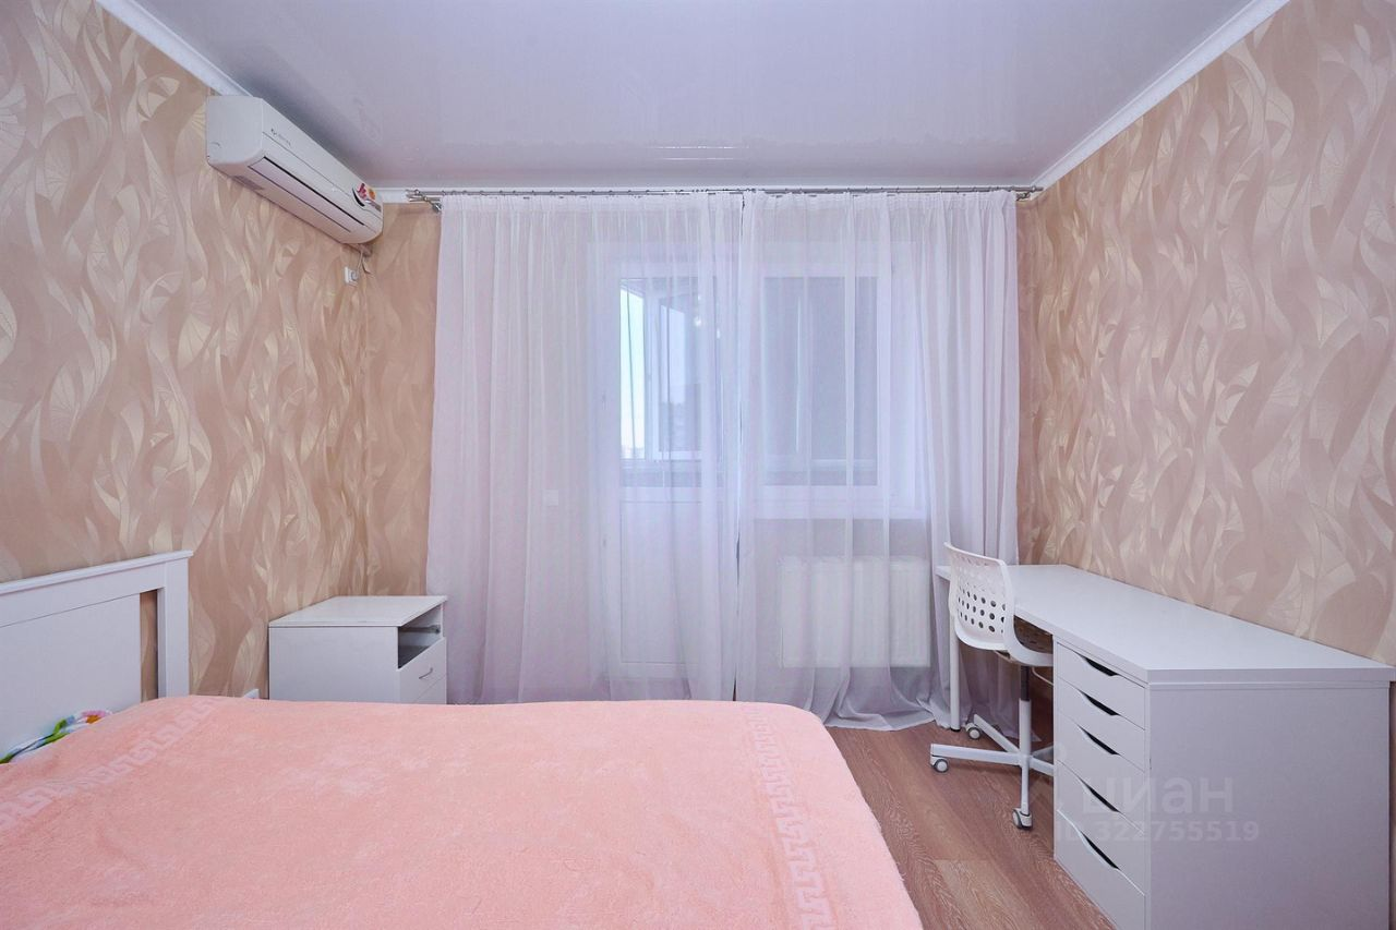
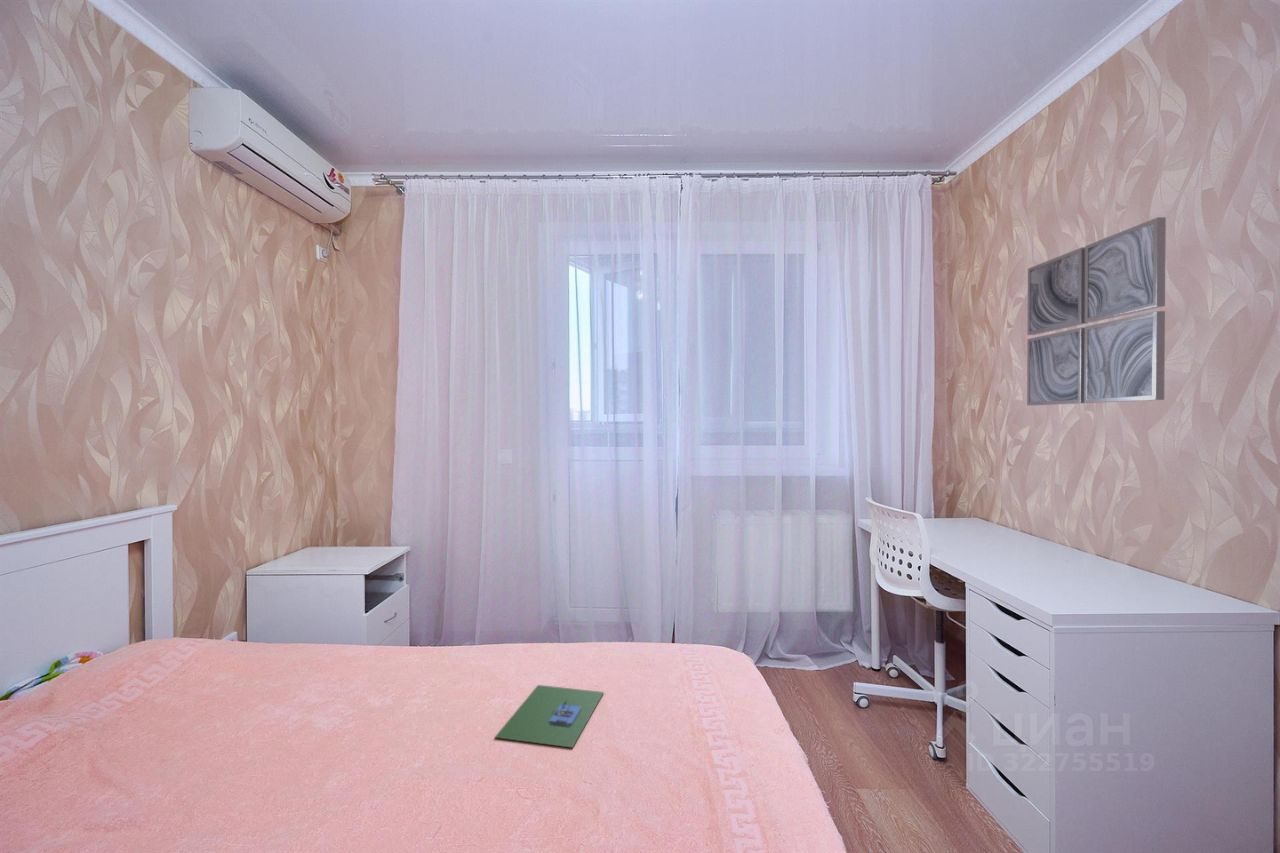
+ wall art [1026,216,1167,406]
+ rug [494,684,605,749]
